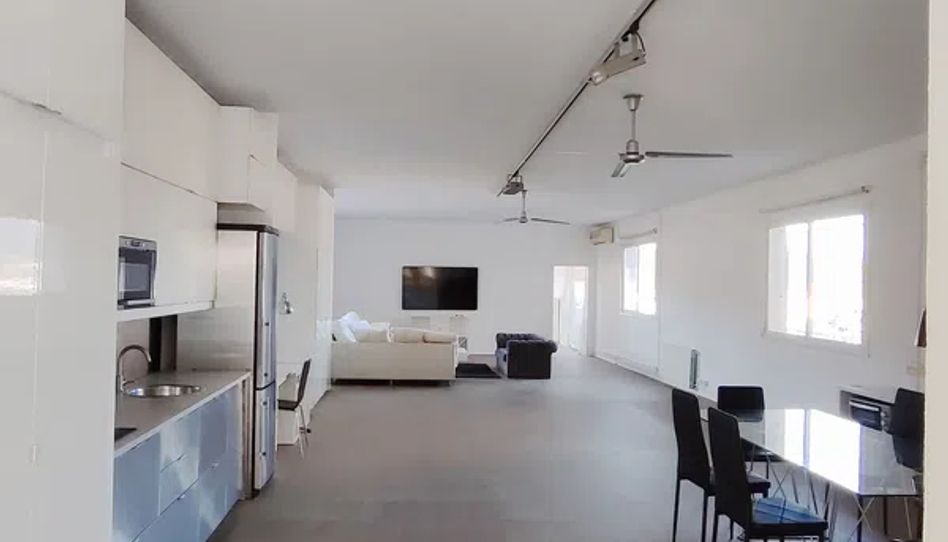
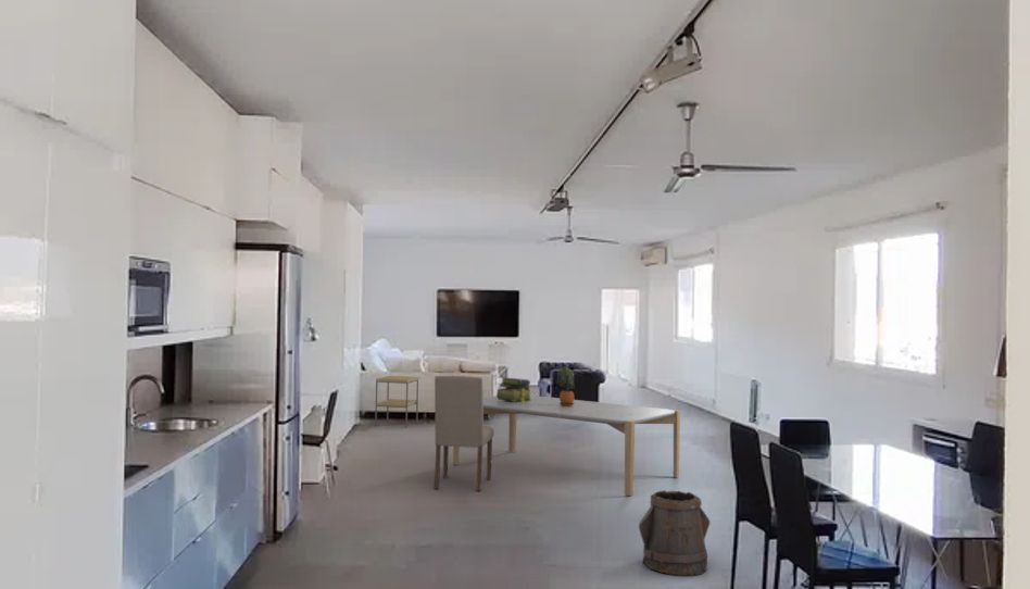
+ potted plant [556,365,576,406]
+ dining chair [434,375,494,492]
+ stack of books [497,376,532,401]
+ side table [374,375,420,428]
+ dining table [452,394,681,497]
+ bucket [638,489,711,576]
